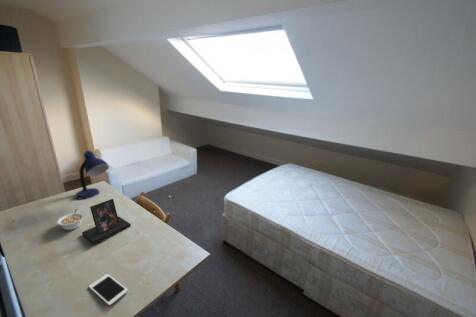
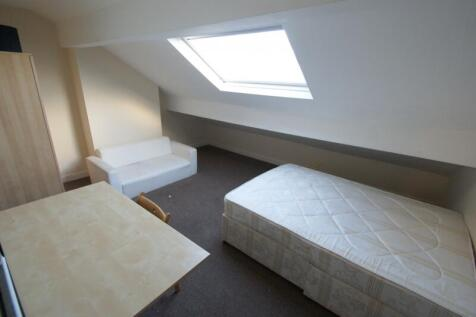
- legume [56,208,85,231]
- cell phone [88,273,129,306]
- desk lamp [74,150,110,201]
- photo frame [81,198,132,245]
